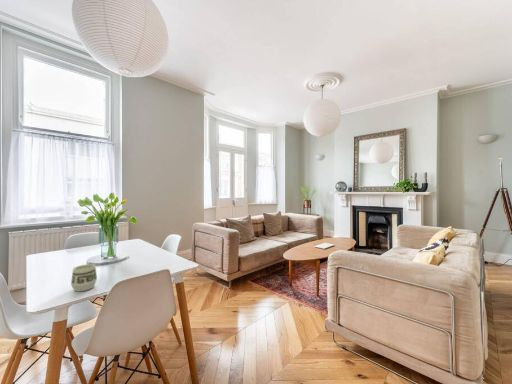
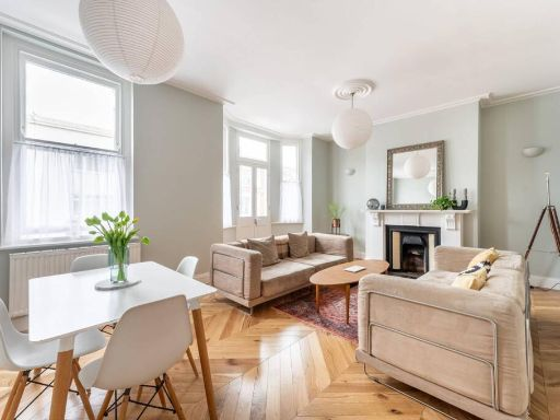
- cup [70,263,98,293]
